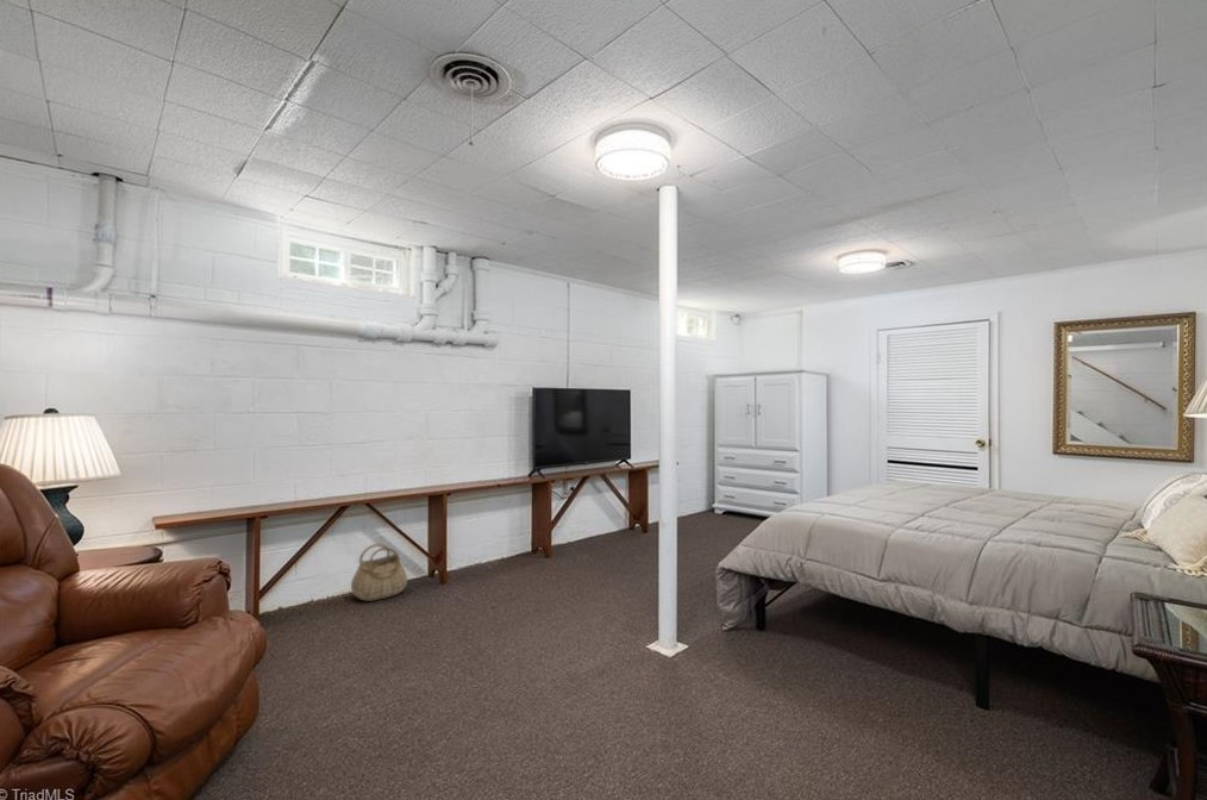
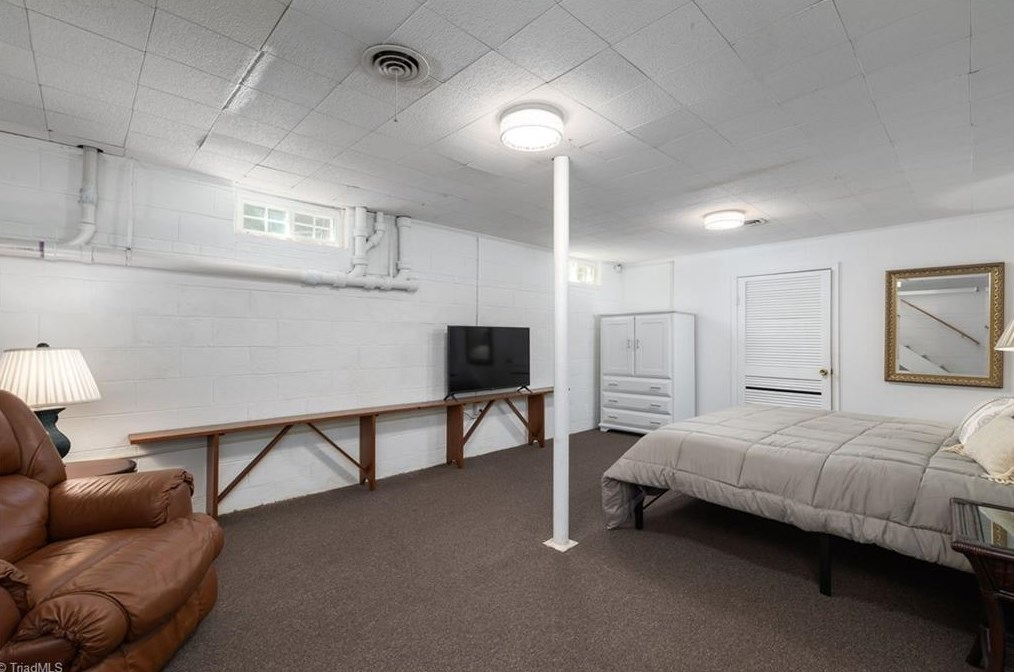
- basket [350,542,408,602]
